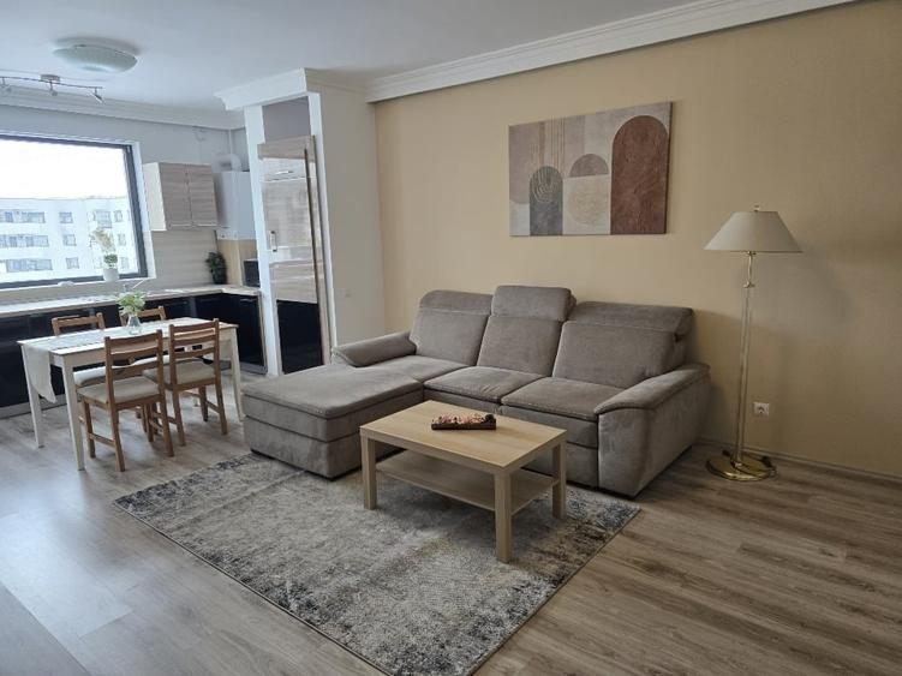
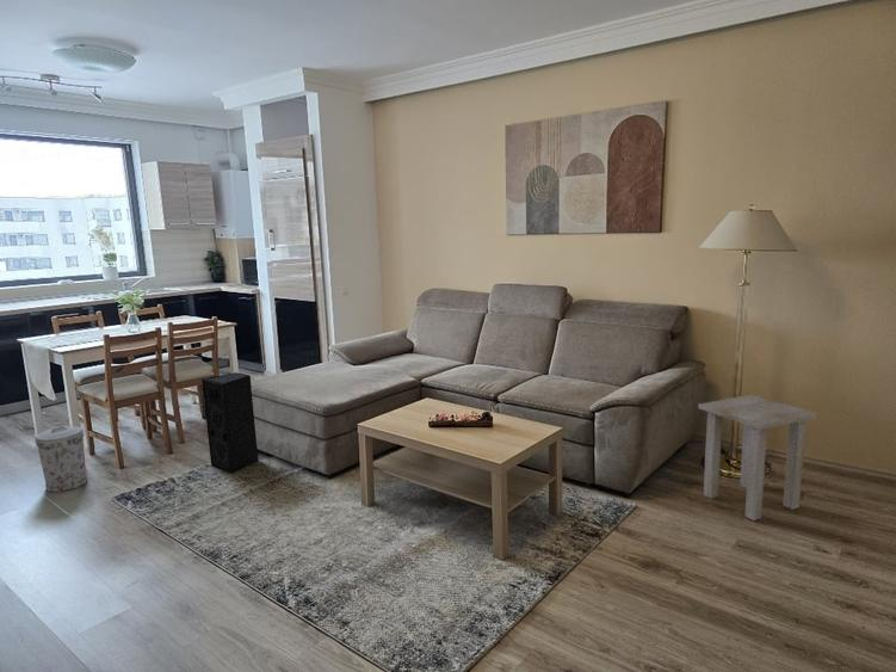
+ trash can [33,425,88,493]
+ side table [697,394,818,522]
+ speaker [200,371,260,474]
